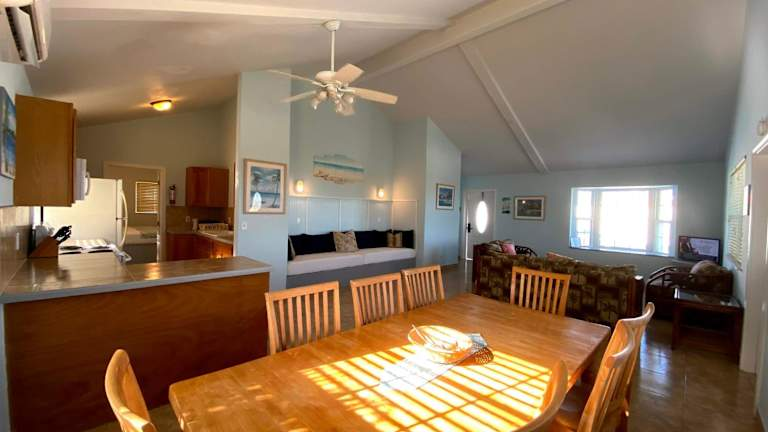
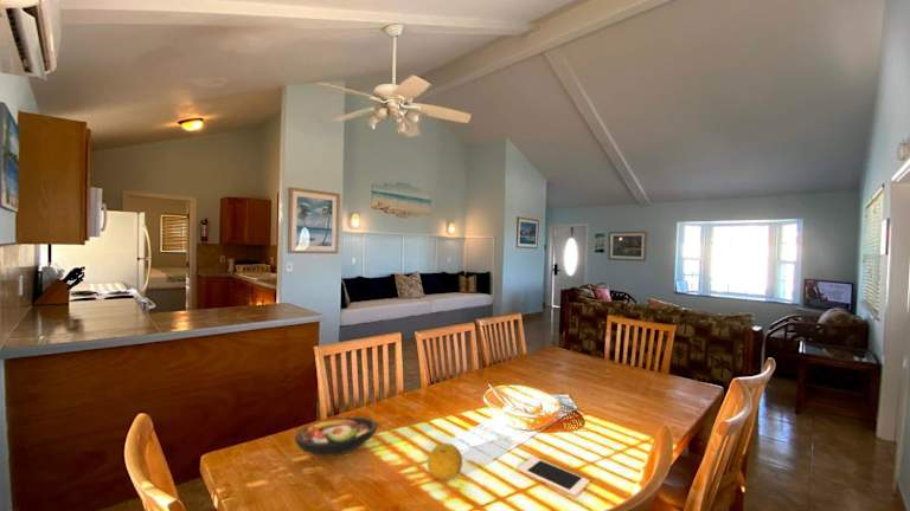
+ cell phone [517,455,590,498]
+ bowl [294,416,378,457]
+ fruit [427,442,463,480]
